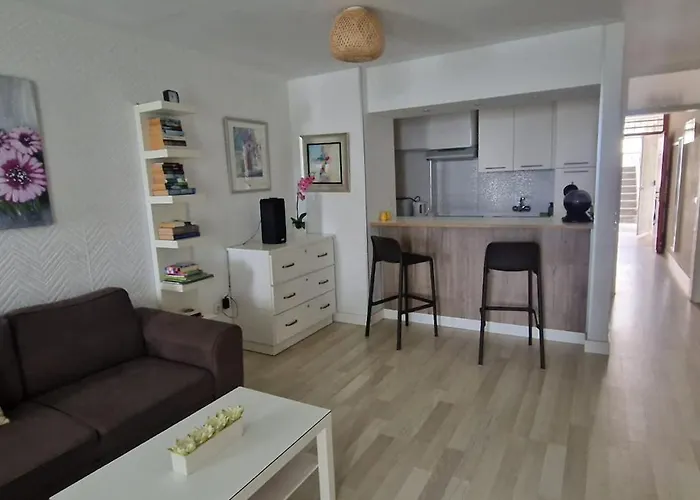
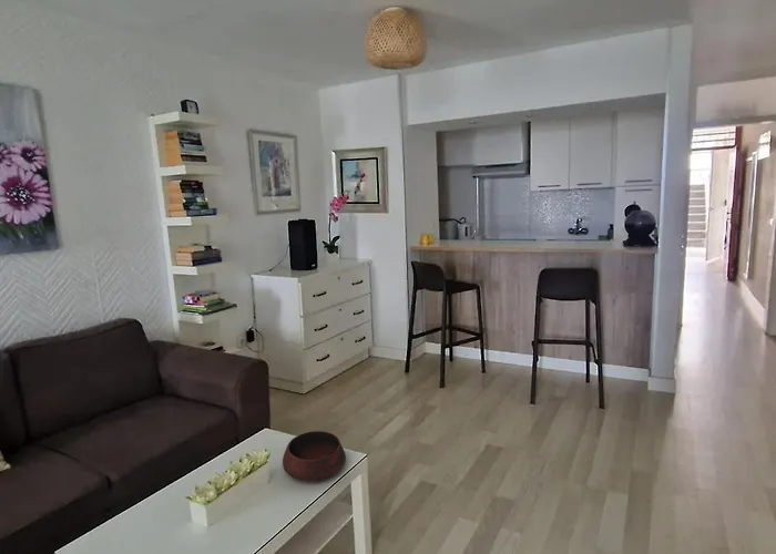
+ bowl [282,430,347,483]
